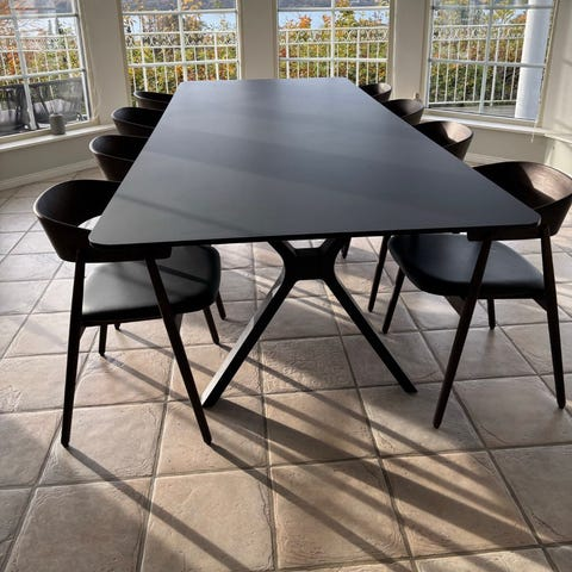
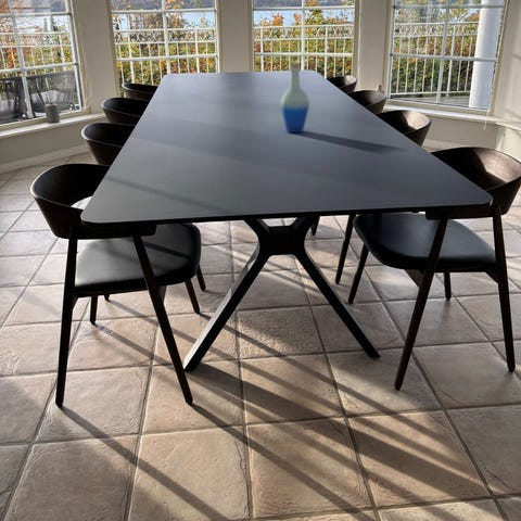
+ bottle [280,62,310,134]
